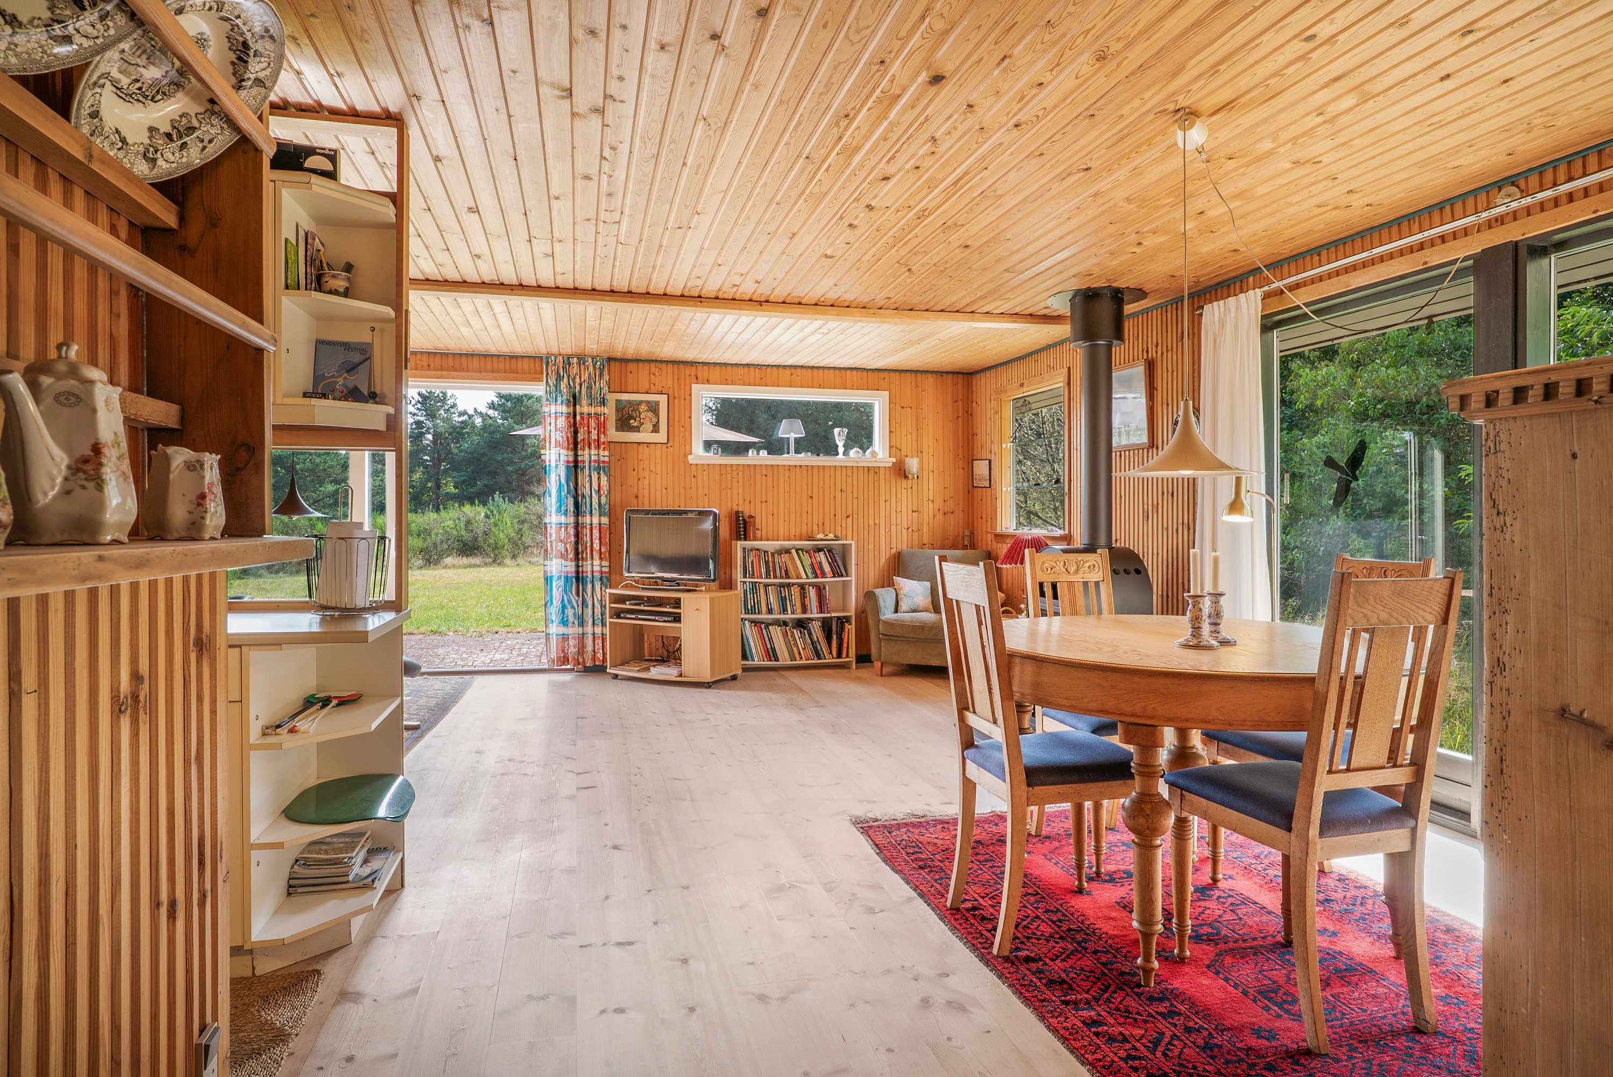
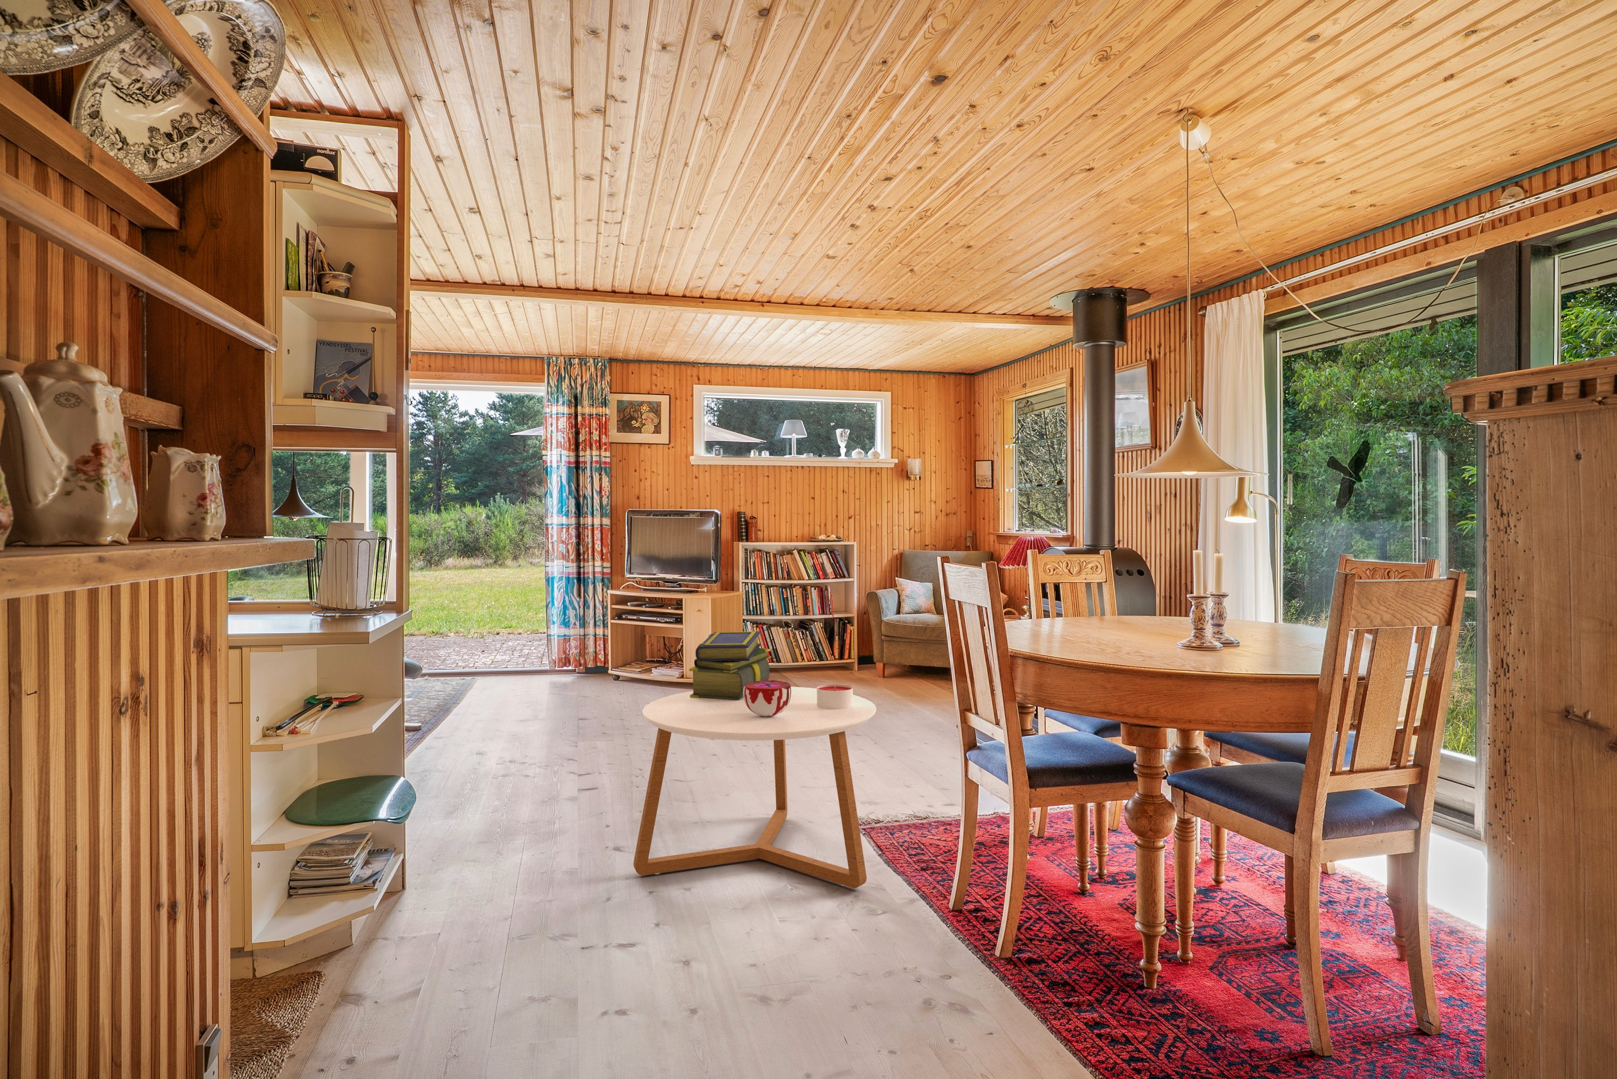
+ decorative bowl [743,680,792,717]
+ candle [817,684,853,709]
+ stack of books [689,631,772,701]
+ coffee table [633,686,876,889]
